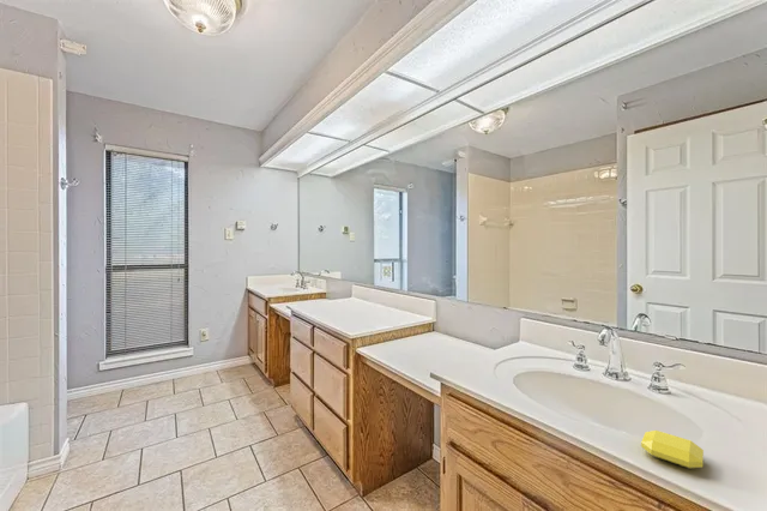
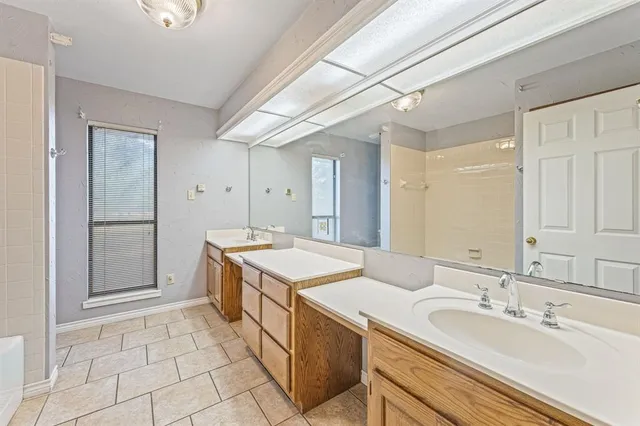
- soap bar [640,429,705,470]
